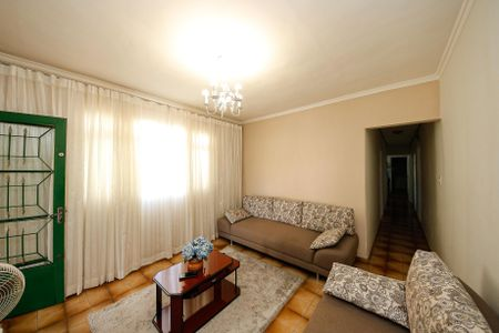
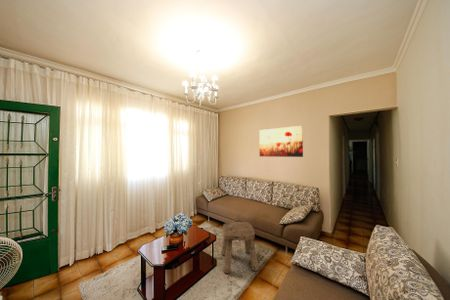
+ wall art [258,125,304,158]
+ stool [220,221,260,274]
